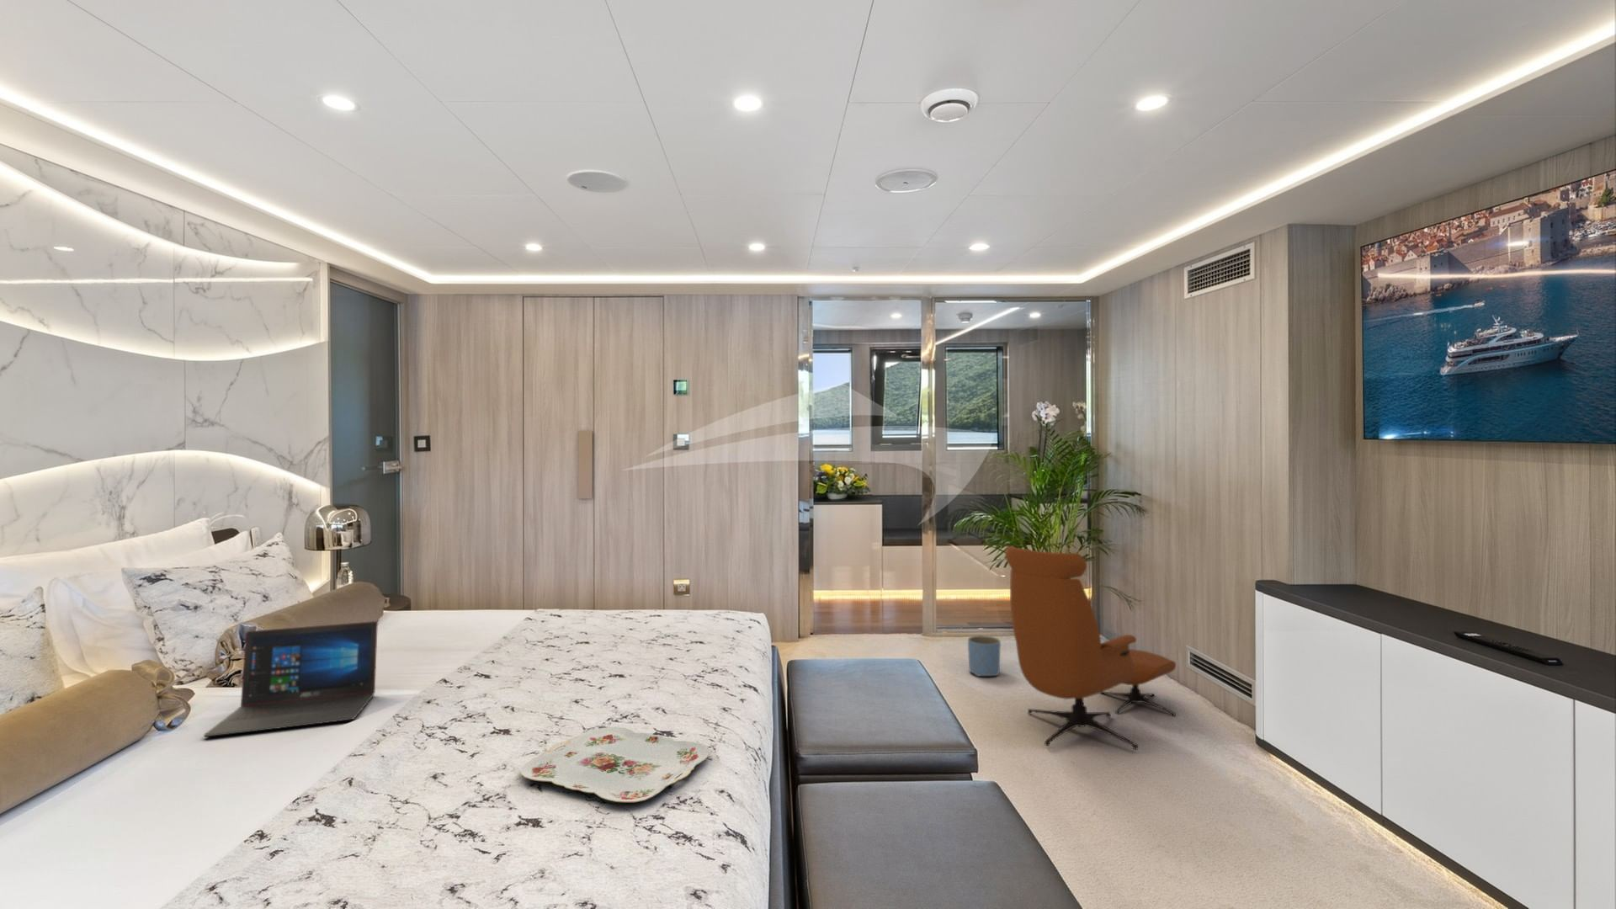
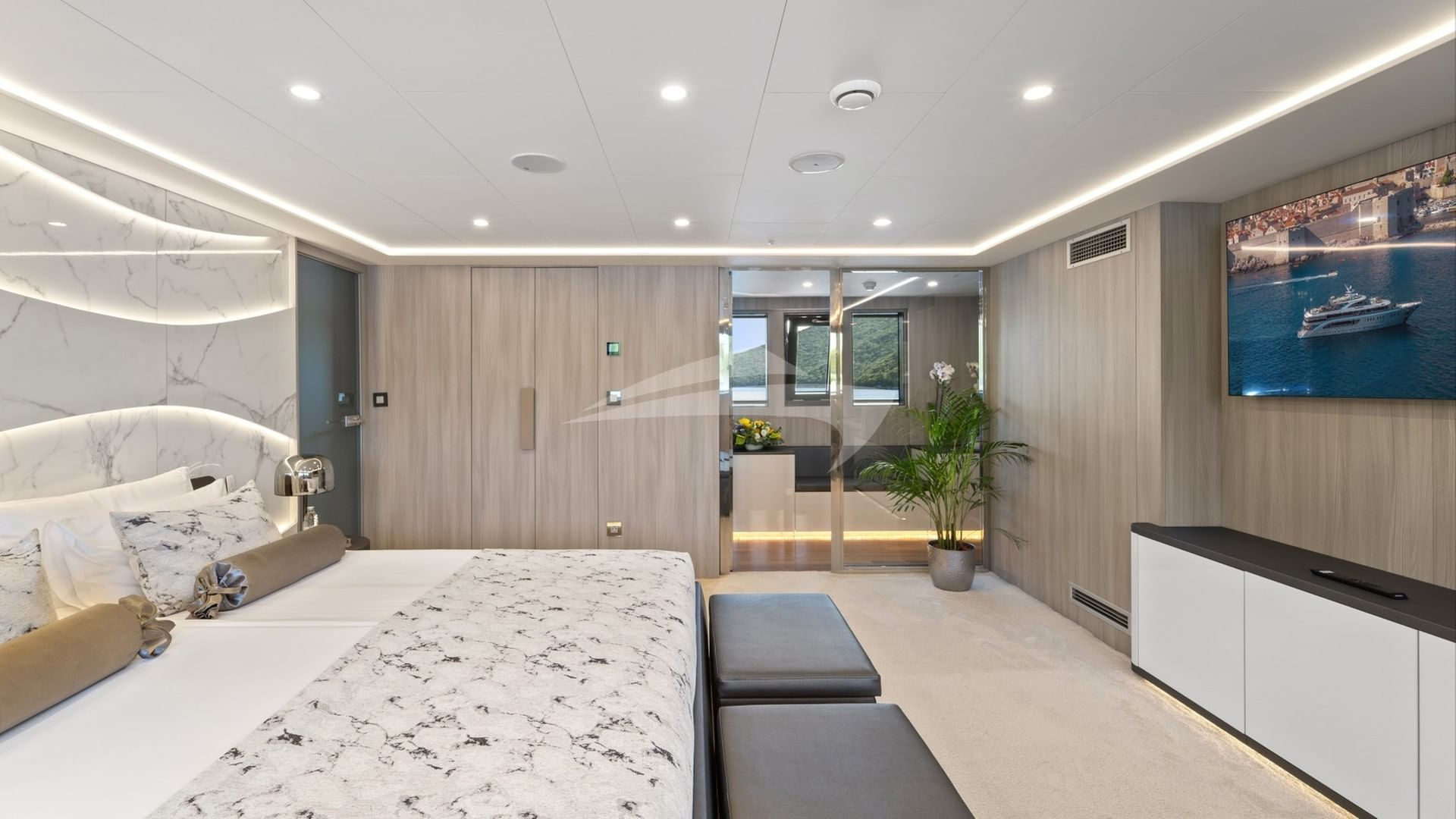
- serving tray [519,726,709,802]
- laptop [203,620,378,738]
- planter [967,635,1001,677]
- lounge chair [1004,545,1176,750]
